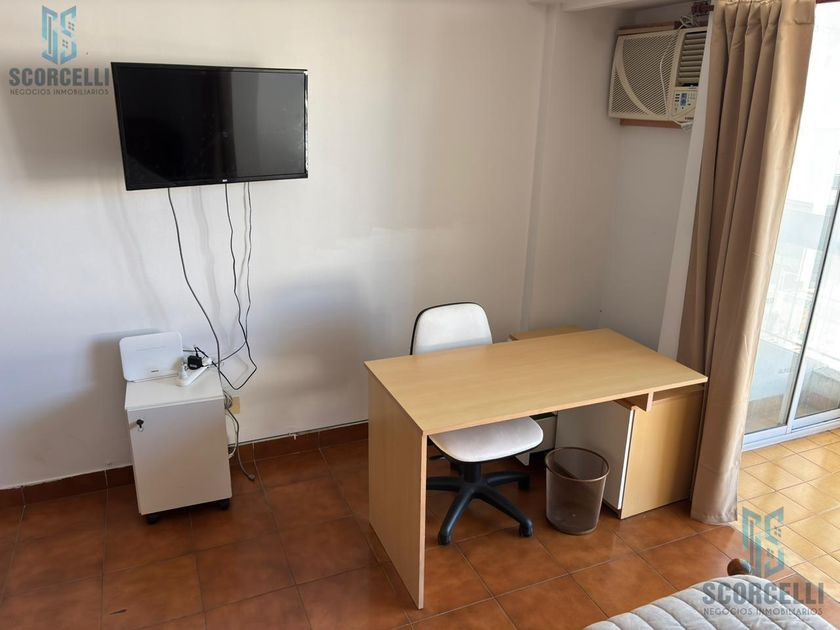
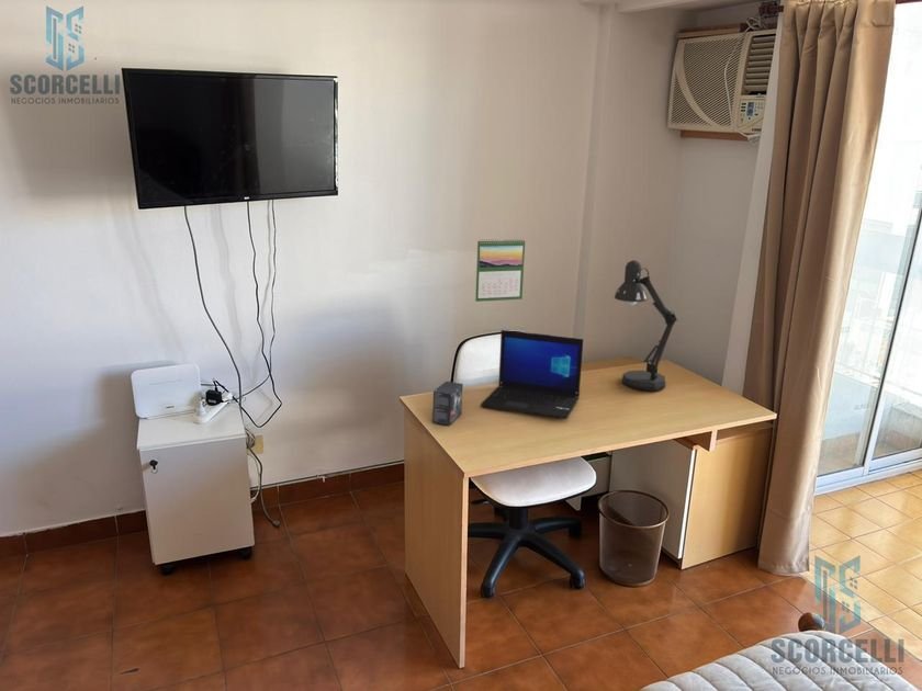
+ laptop [480,329,584,420]
+ desk lamp [614,259,678,392]
+ calendar [474,237,526,303]
+ small box [431,381,464,427]
